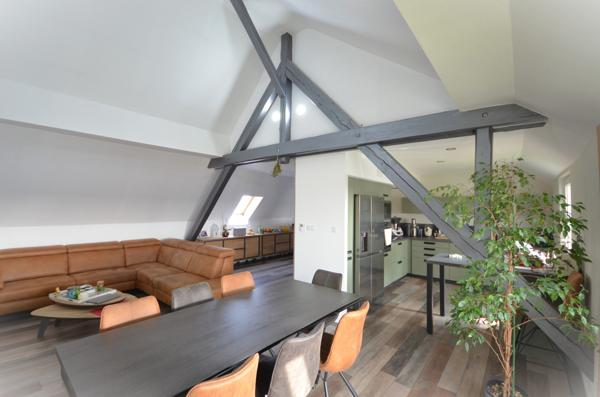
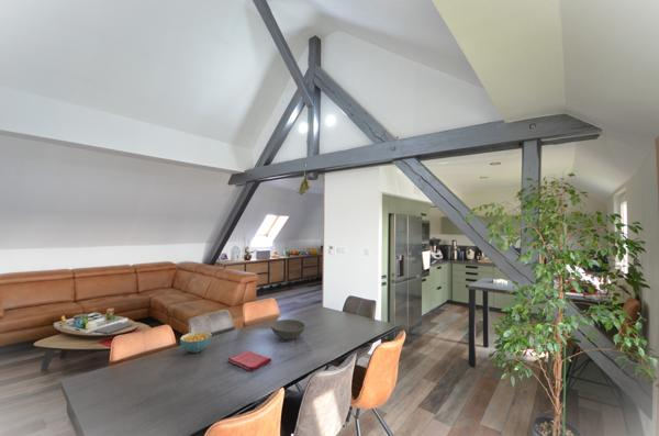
+ cereal bowl [179,331,213,354]
+ dish towel [226,349,272,372]
+ bowl [270,318,306,340]
